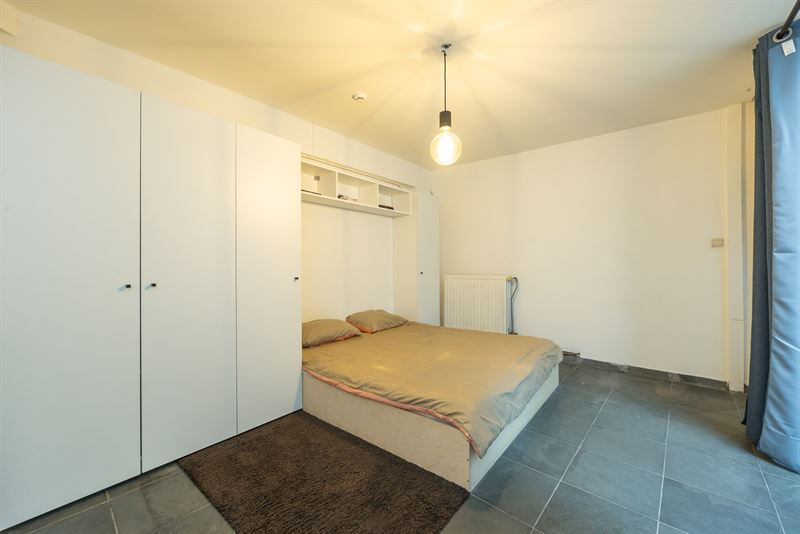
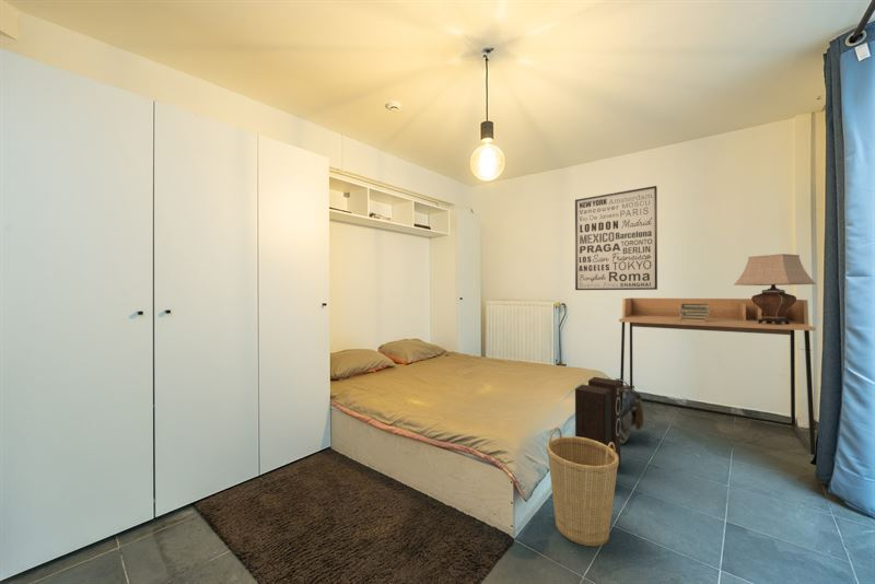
+ desk [618,297,817,456]
+ stereo [574,376,621,471]
+ wall art [574,185,658,291]
+ book stack [679,303,710,323]
+ basket [546,427,619,547]
+ table lamp [733,253,817,325]
+ backpack [614,377,644,444]
